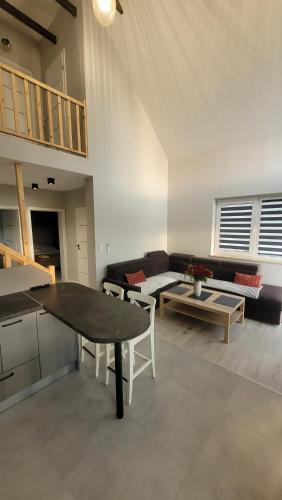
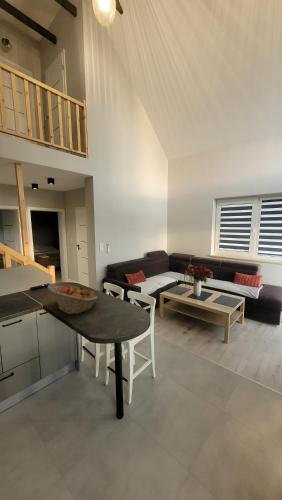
+ fruit basket [47,282,99,315]
